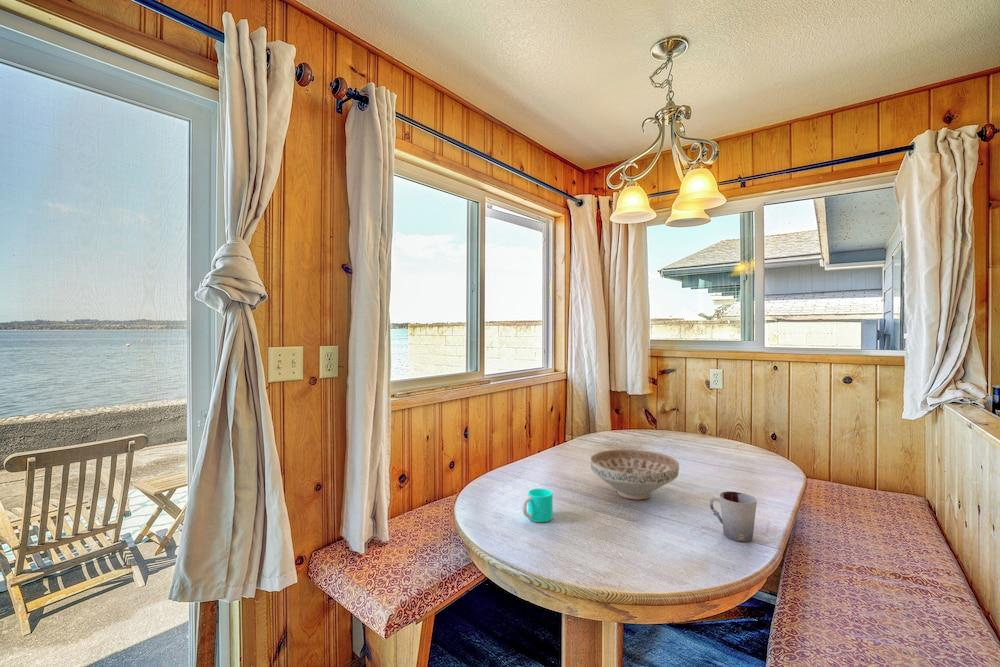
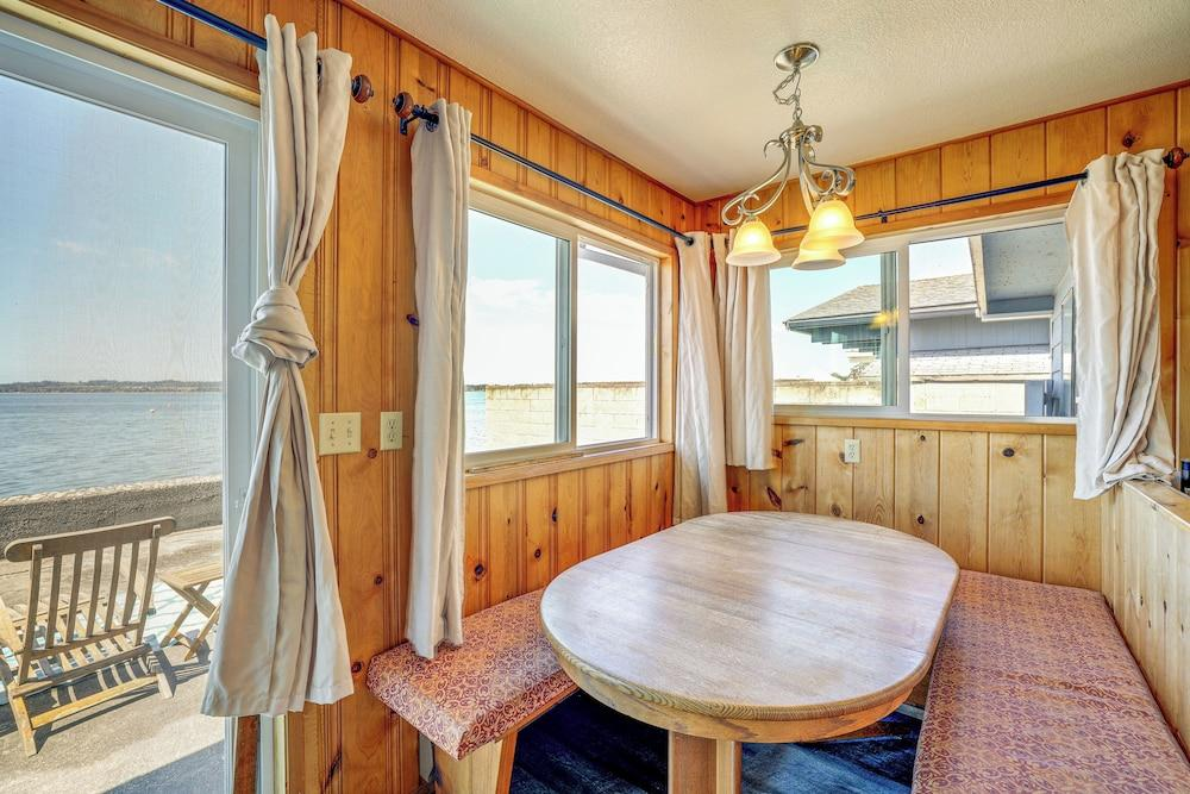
- cup [521,487,554,523]
- cup [709,491,758,542]
- decorative bowl [589,448,680,501]
